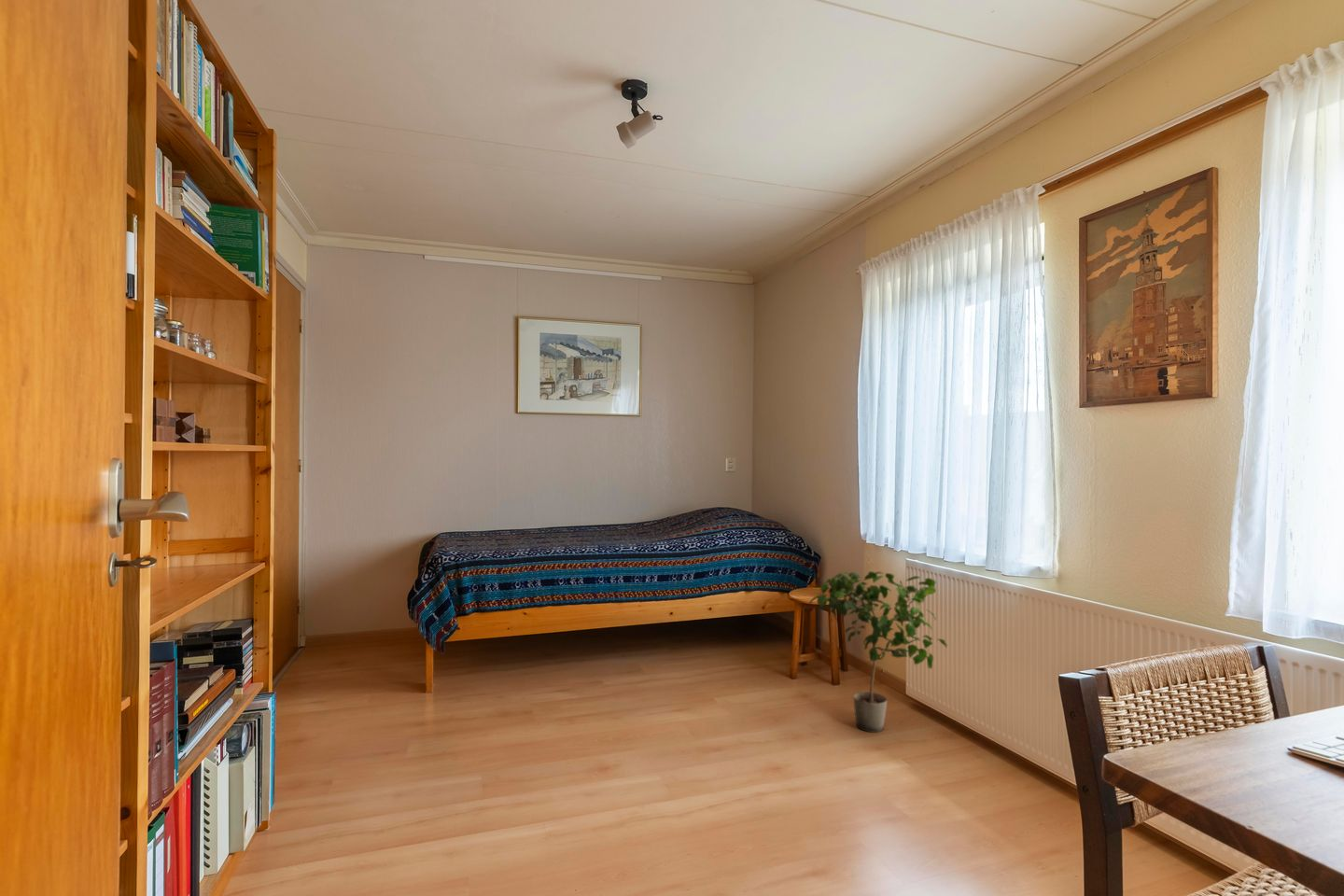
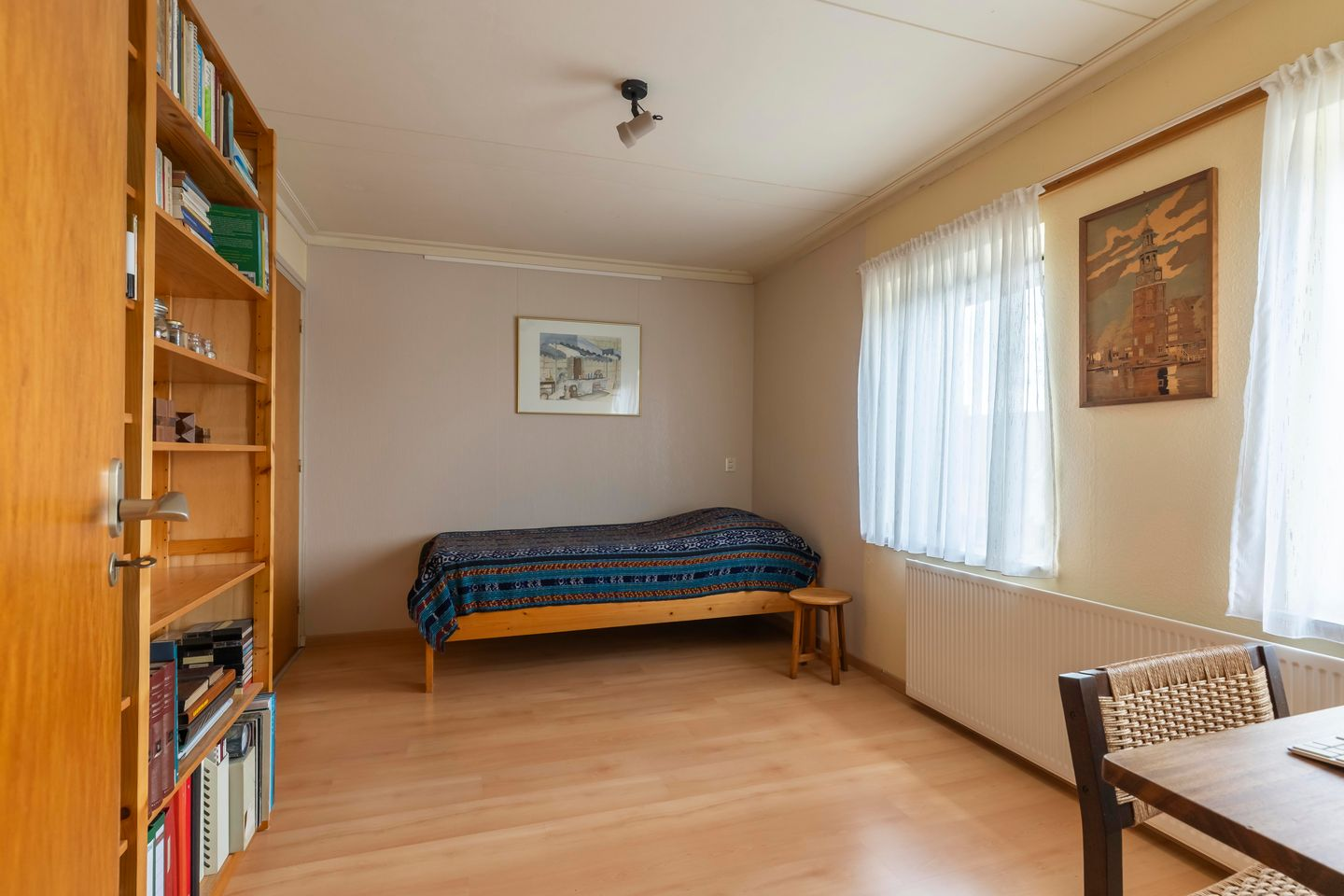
- potted plant [808,570,948,733]
